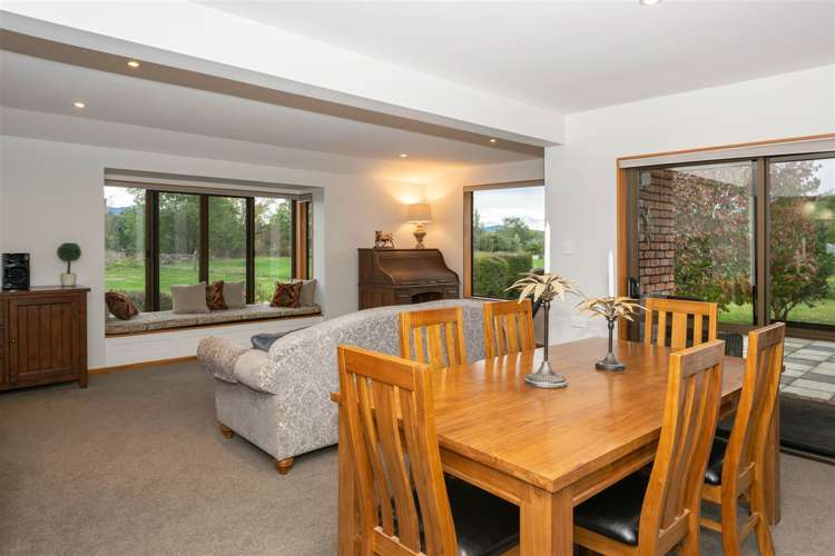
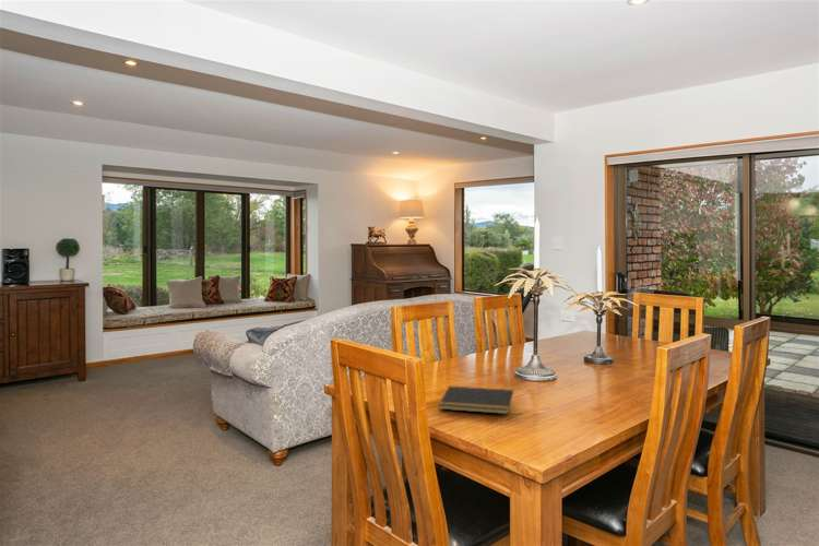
+ notepad [437,385,514,415]
